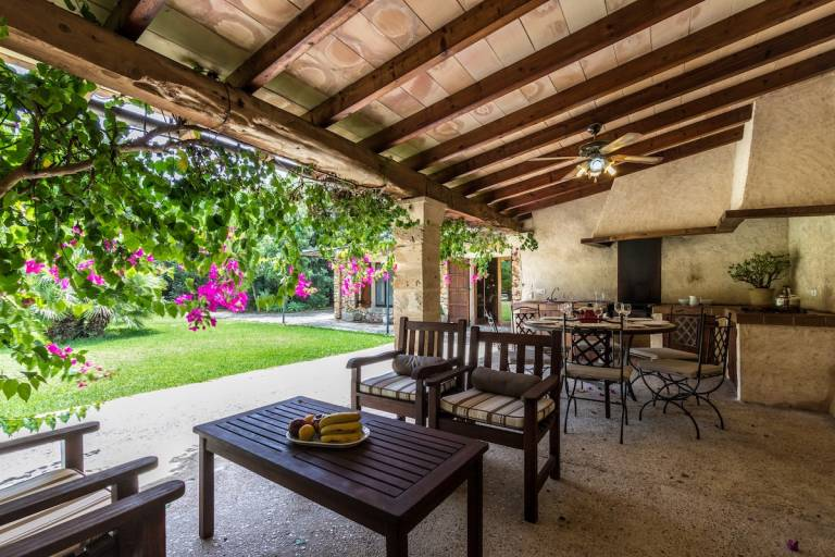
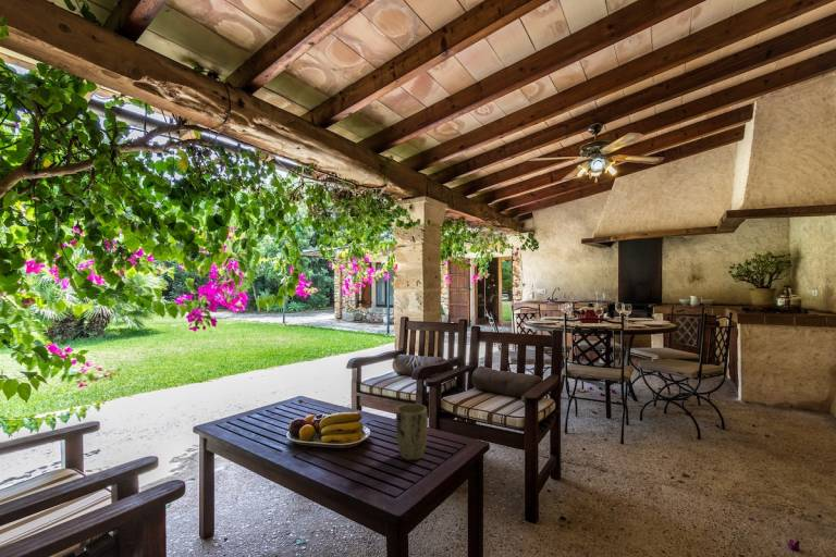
+ plant pot [395,403,429,461]
